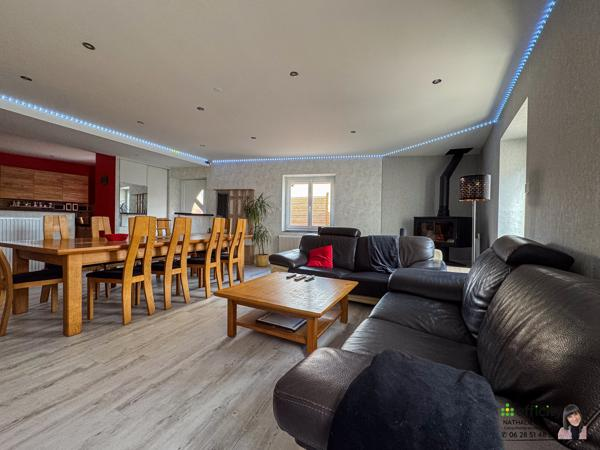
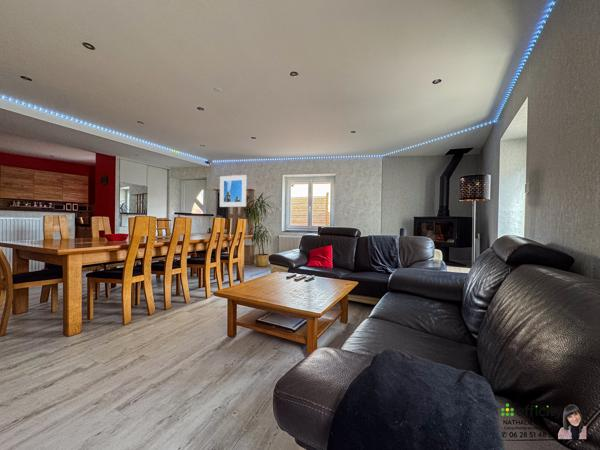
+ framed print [219,174,247,208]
